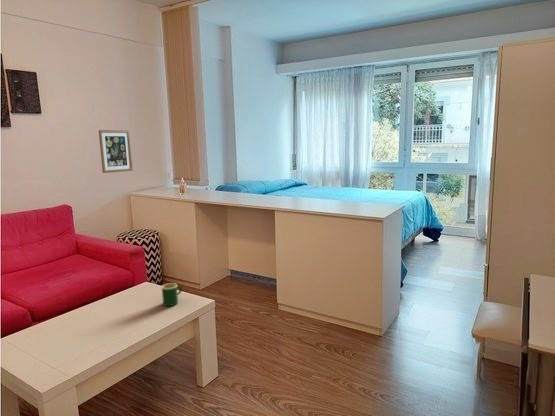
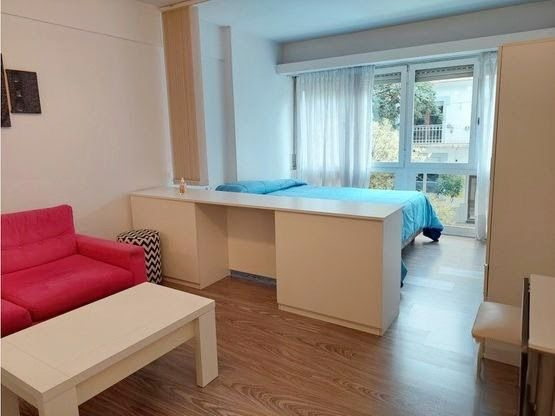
- mug [160,282,183,307]
- wall art [98,129,134,174]
